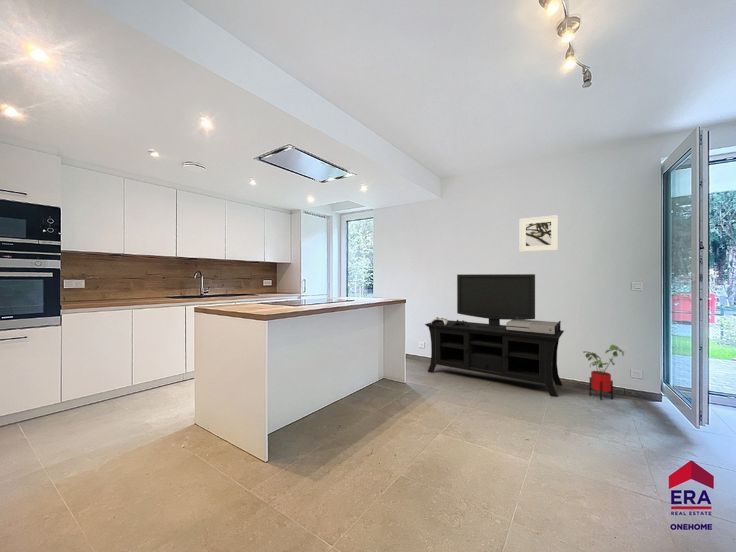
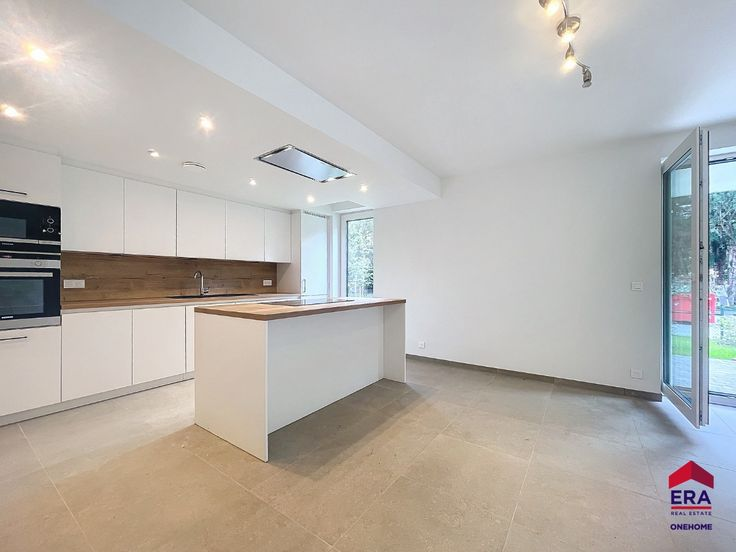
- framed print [519,214,559,253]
- media console [424,273,565,398]
- house plant [582,343,625,401]
